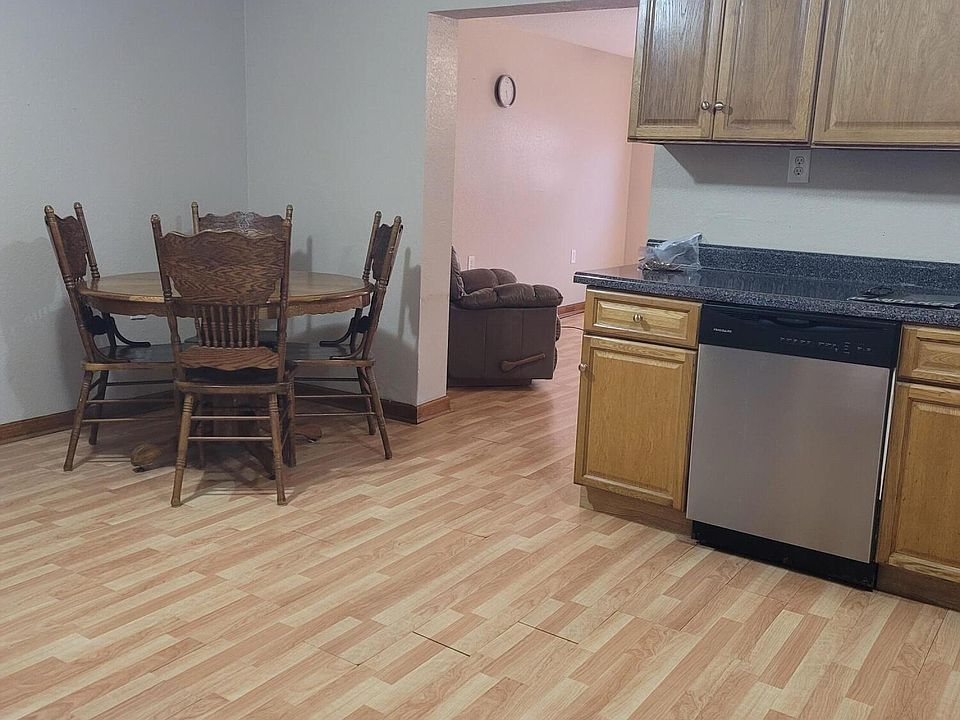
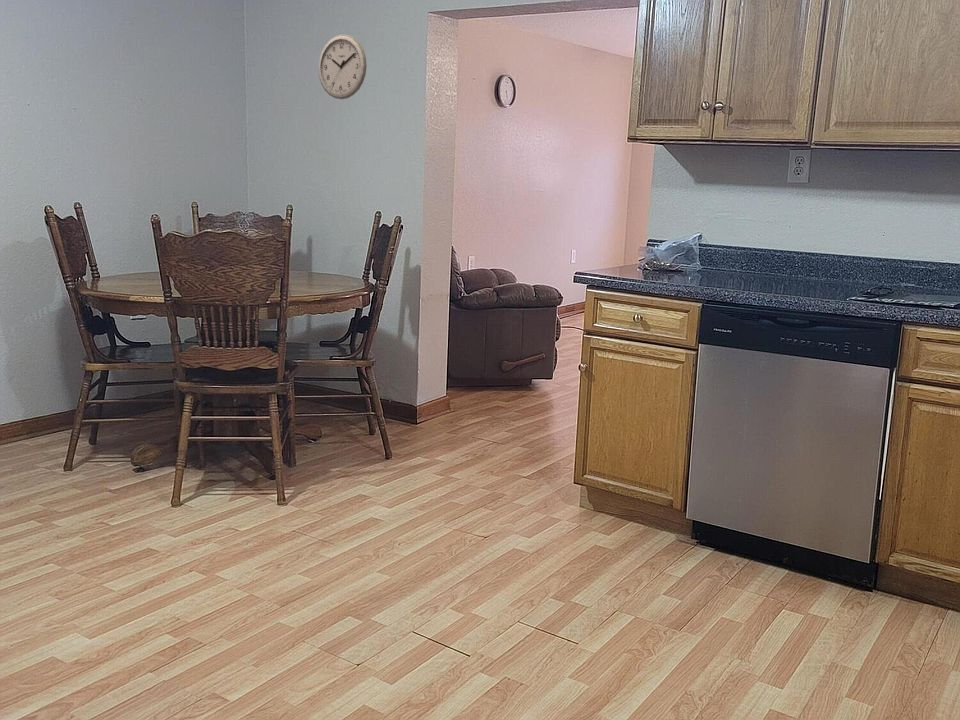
+ wall clock [317,33,368,100]
